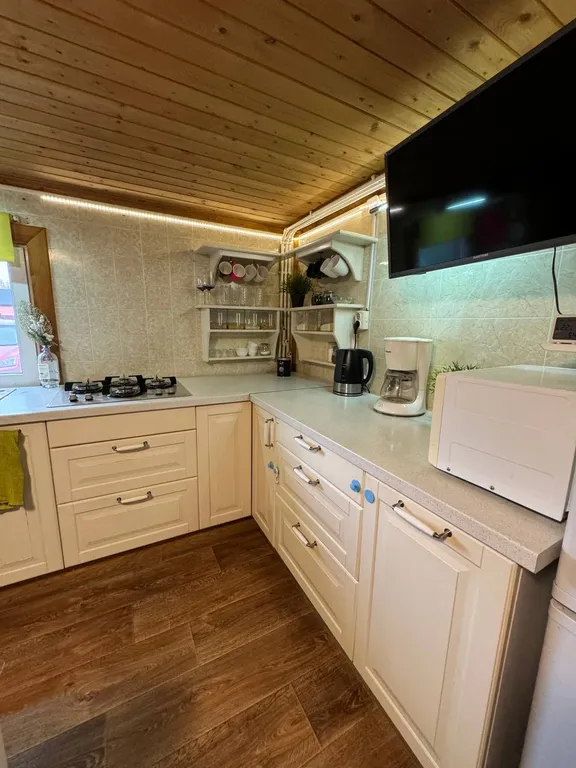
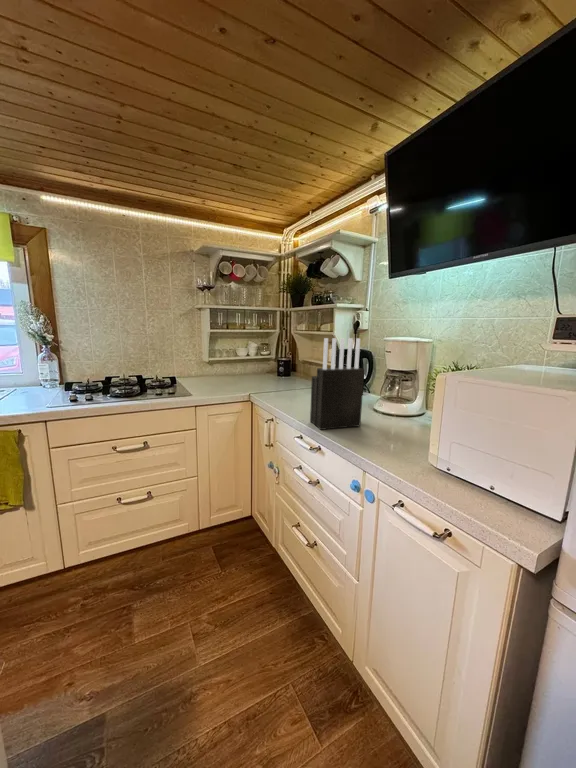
+ knife block [309,337,365,431]
